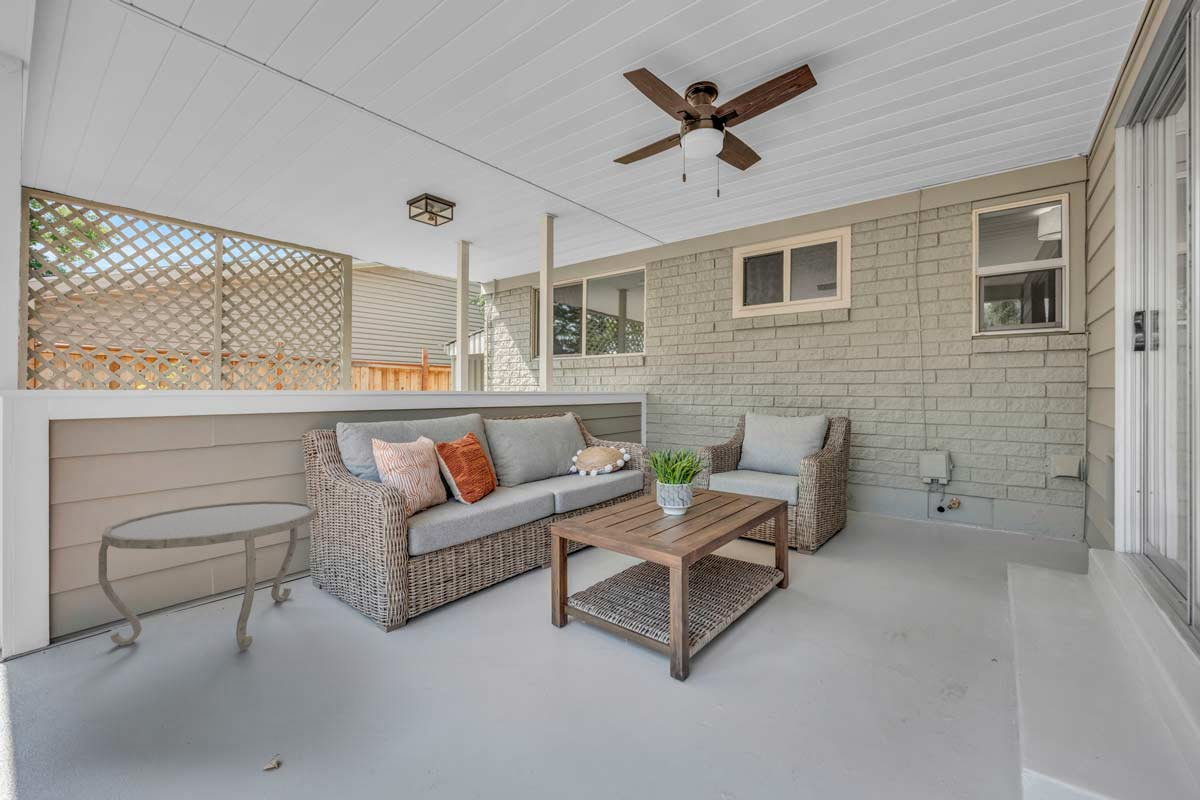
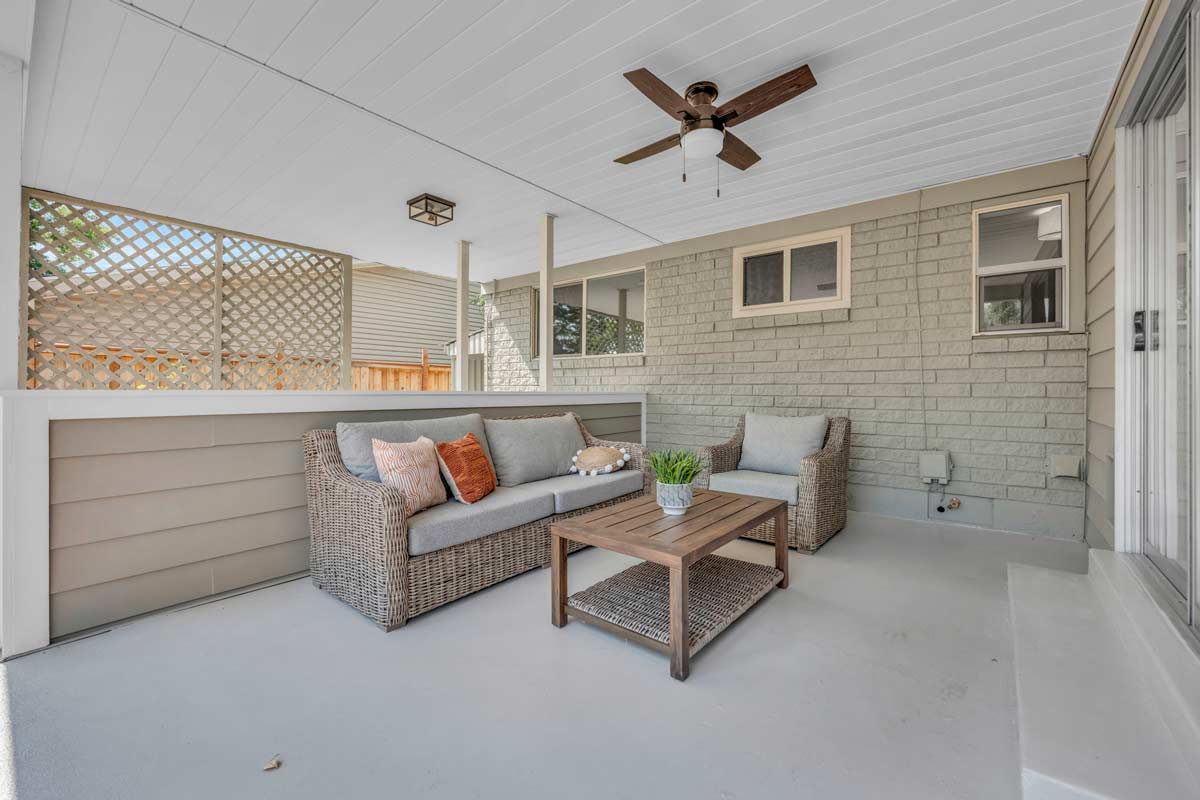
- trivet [98,500,318,650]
